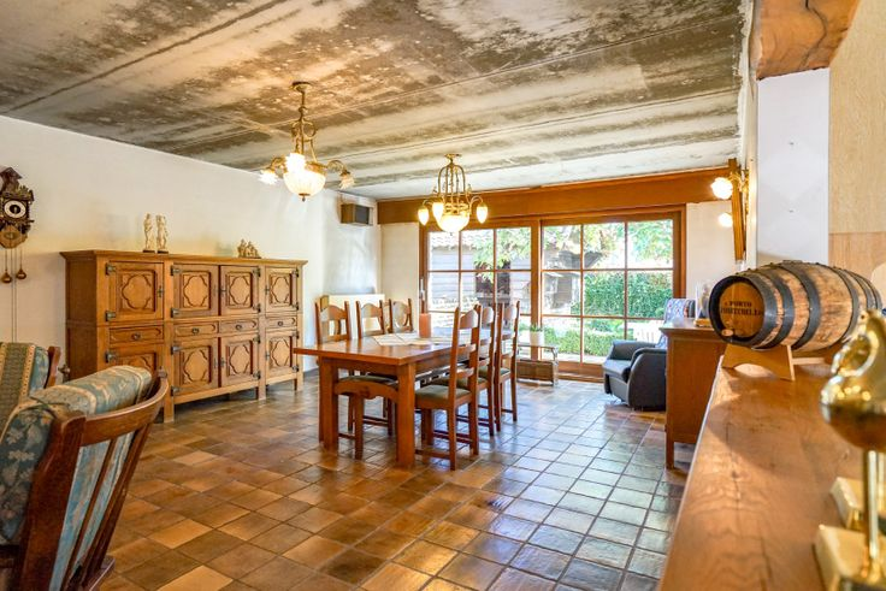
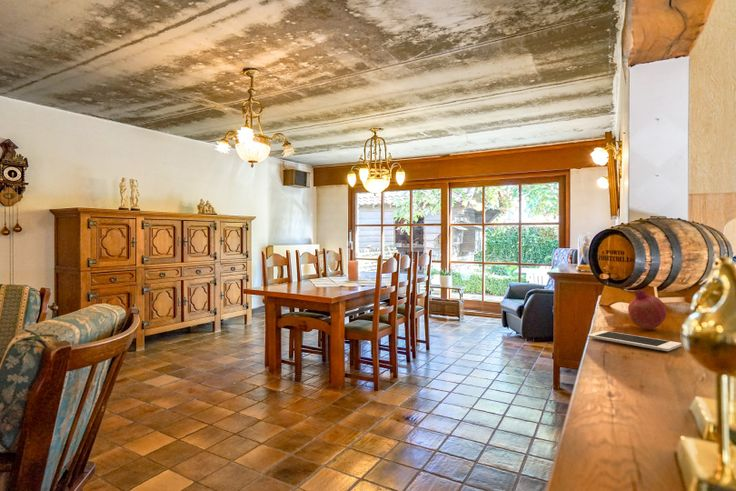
+ cell phone [587,330,682,352]
+ fruit [627,289,668,330]
